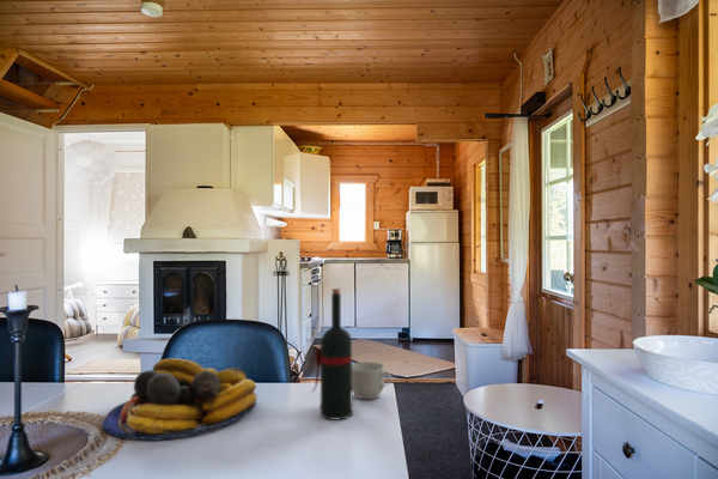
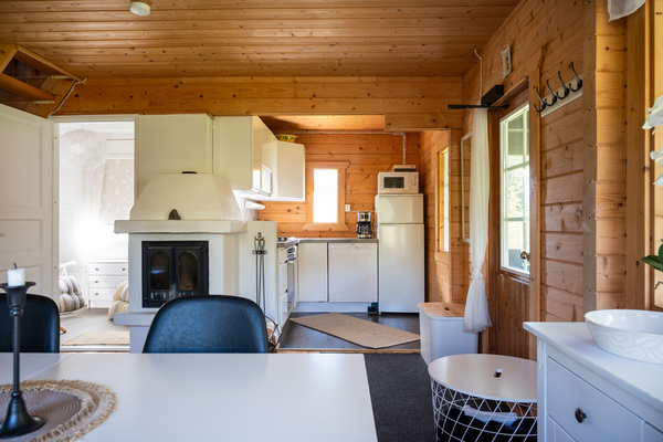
- wine bottle [310,287,354,420]
- fruit bowl [102,357,258,442]
- mug [352,360,393,400]
